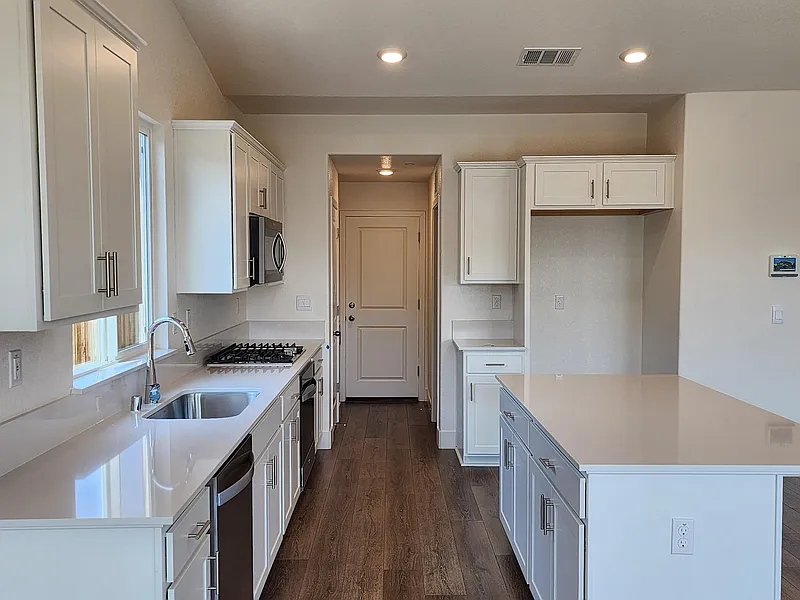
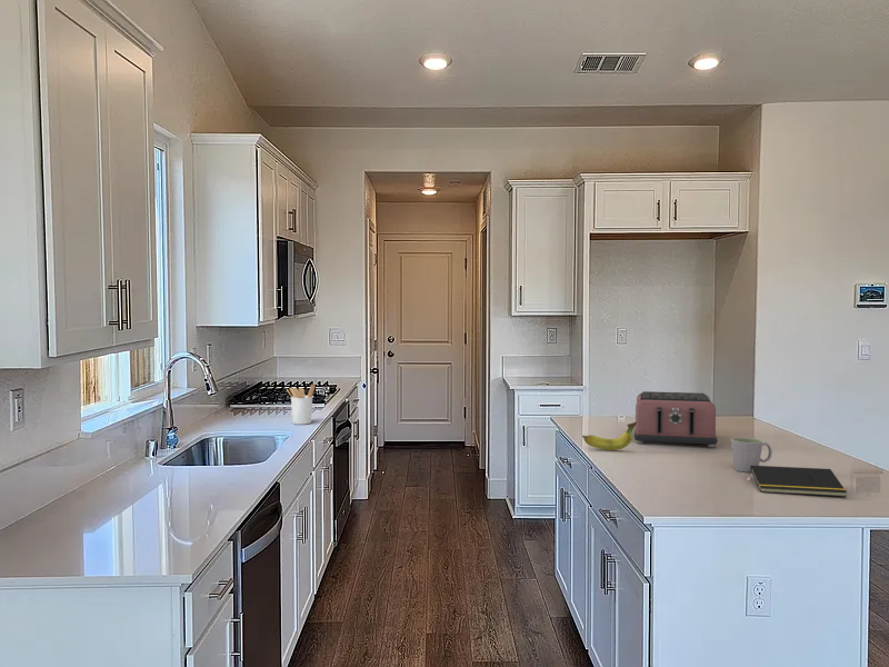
+ utensil holder [286,384,316,426]
+ notepad [748,465,848,498]
+ fruit [581,421,637,451]
+ mug [730,437,773,474]
+ toaster [633,390,718,448]
